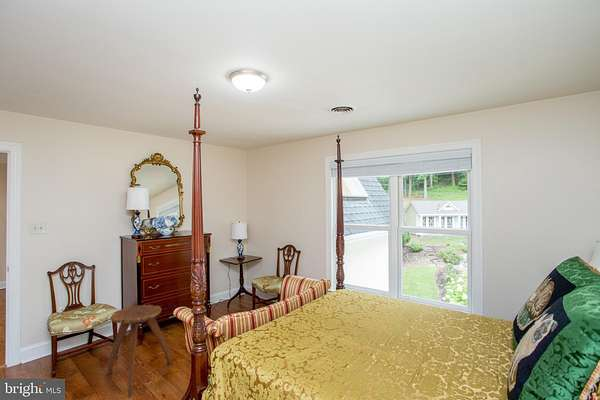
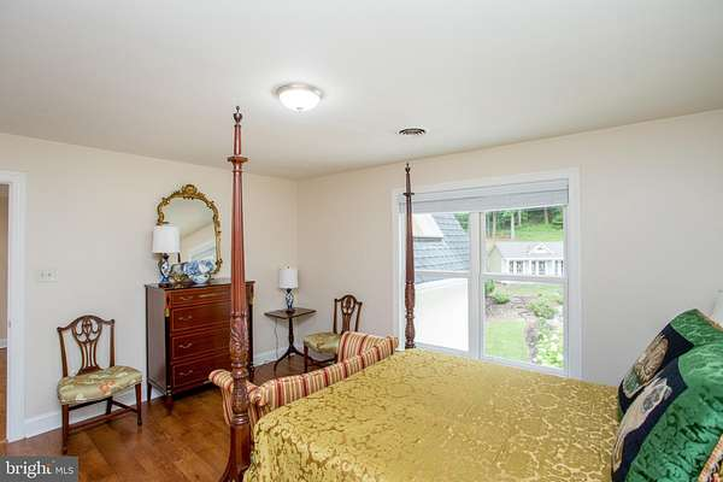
- stool [106,304,173,398]
